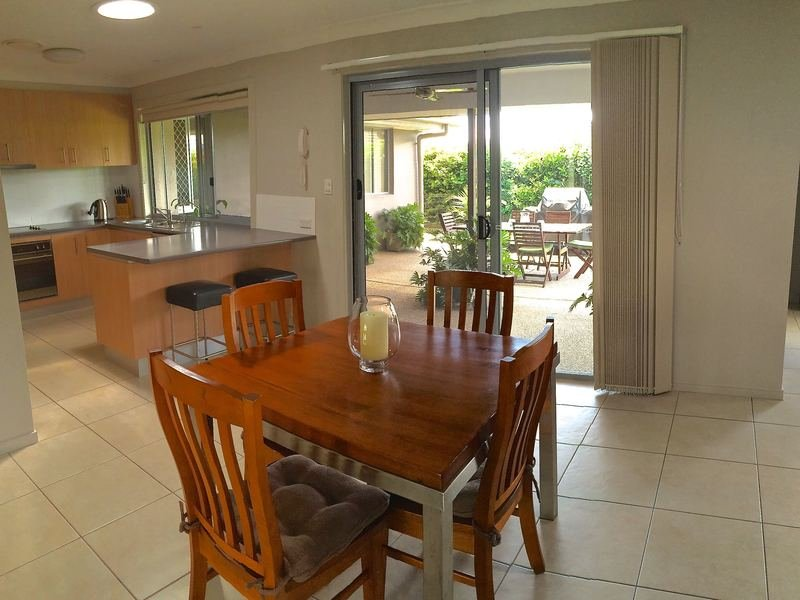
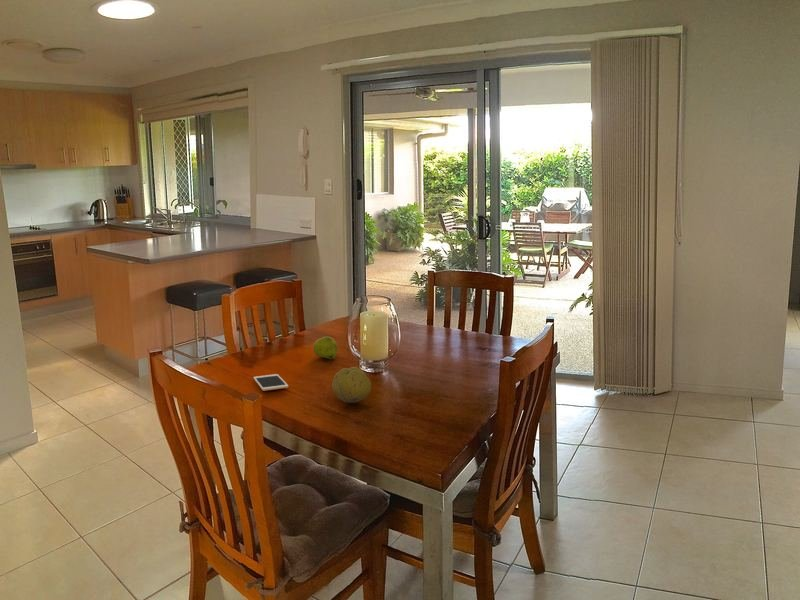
+ fruit [331,366,372,404]
+ cell phone [252,373,289,392]
+ fruit [312,336,339,363]
